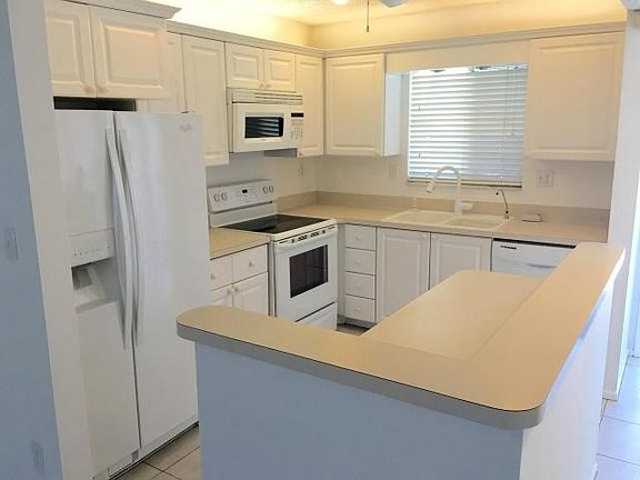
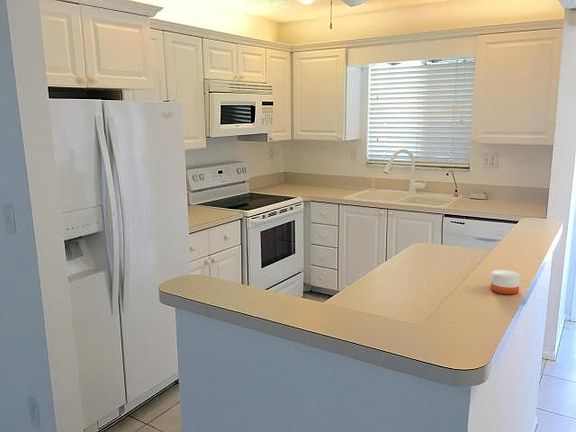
+ candle [490,256,521,295]
